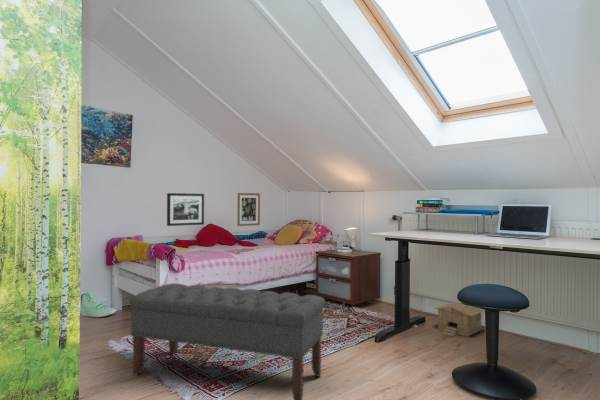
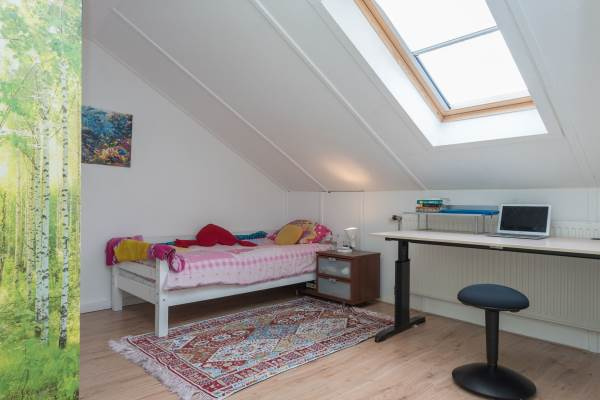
- wall art [237,192,261,227]
- picture frame [166,192,205,227]
- sneaker [80,290,117,318]
- toy house [433,302,485,338]
- bench [128,282,326,400]
